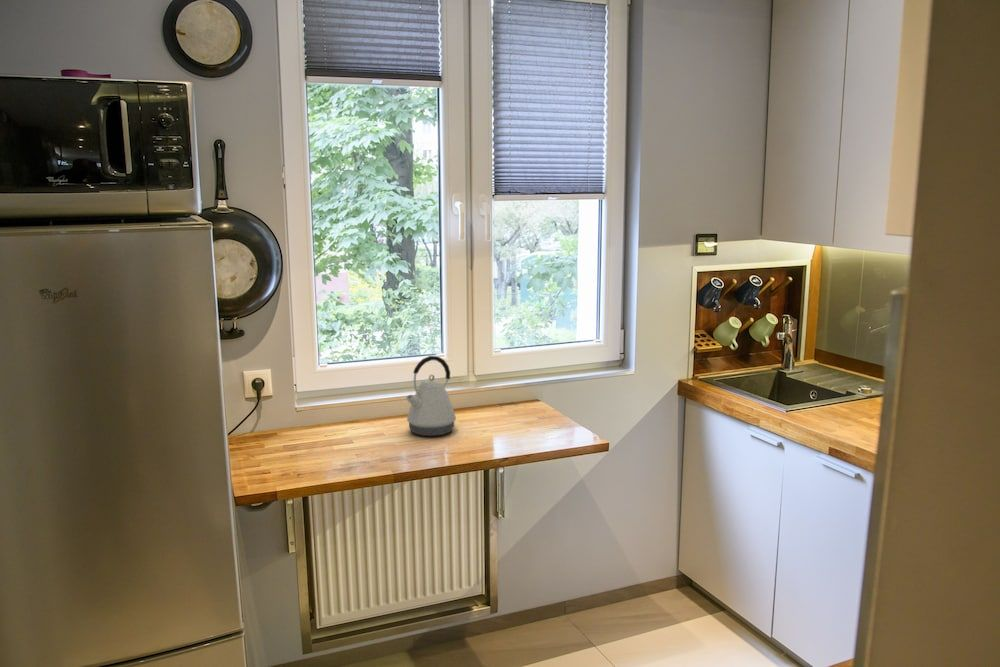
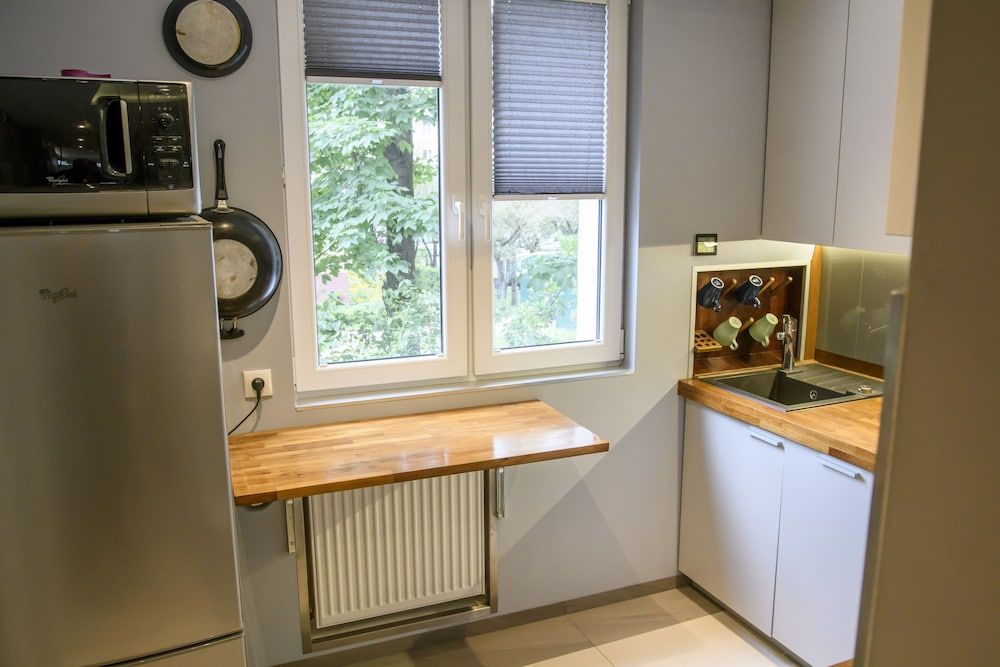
- kettle [405,355,457,437]
